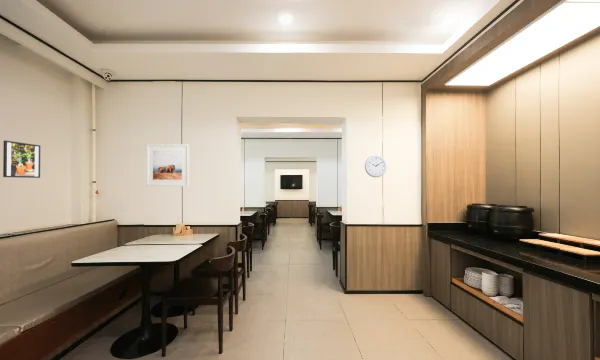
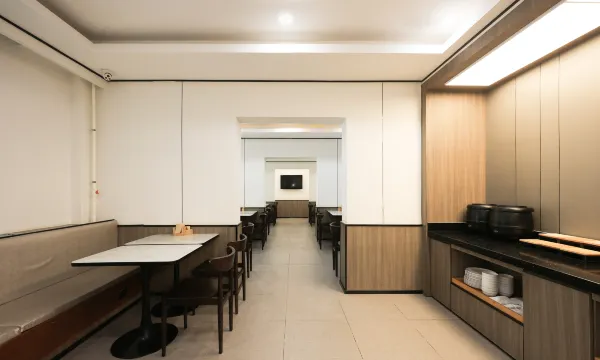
- wall clock [364,154,388,178]
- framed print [2,140,41,179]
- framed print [145,143,190,187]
